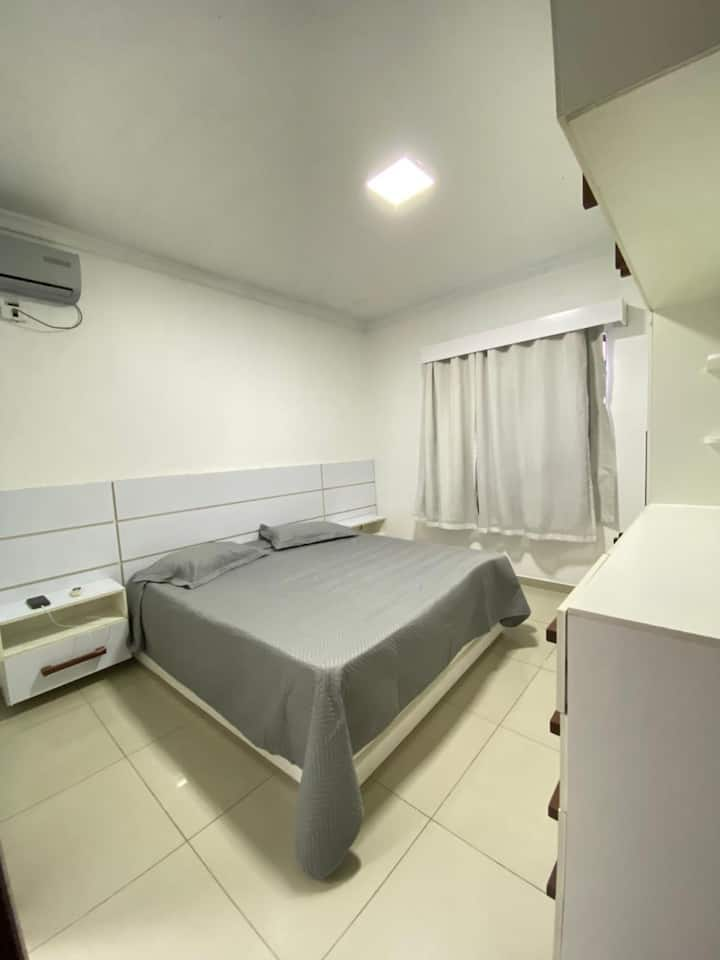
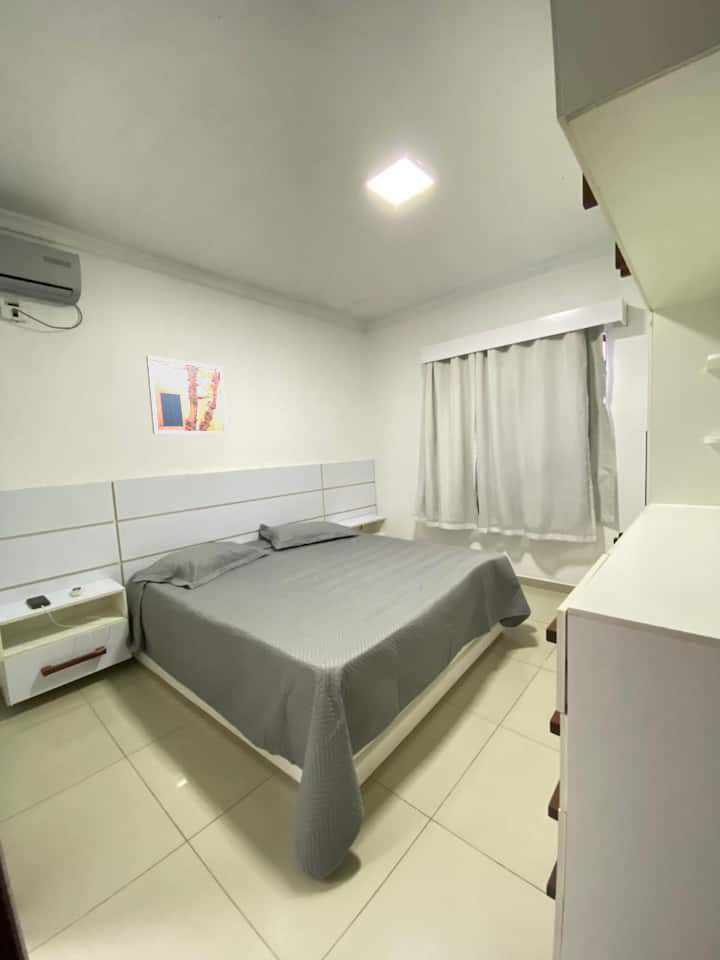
+ wall art [145,354,228,436]
